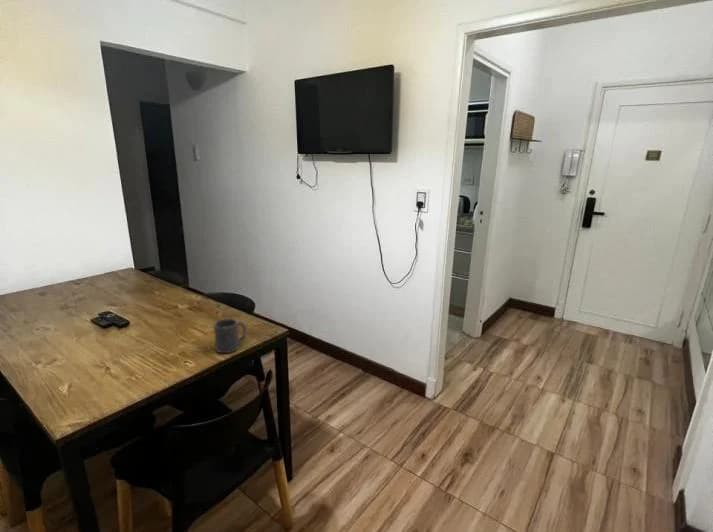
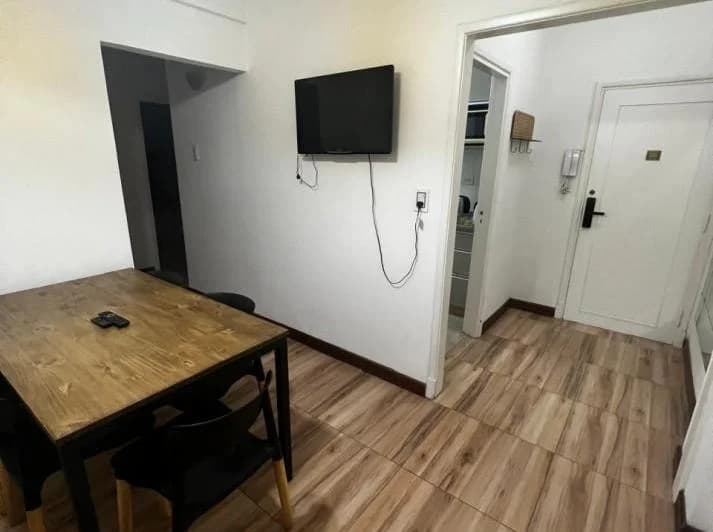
- mug [213,318,248,354]
